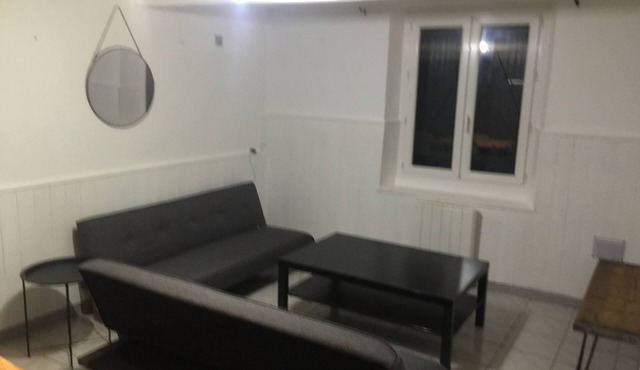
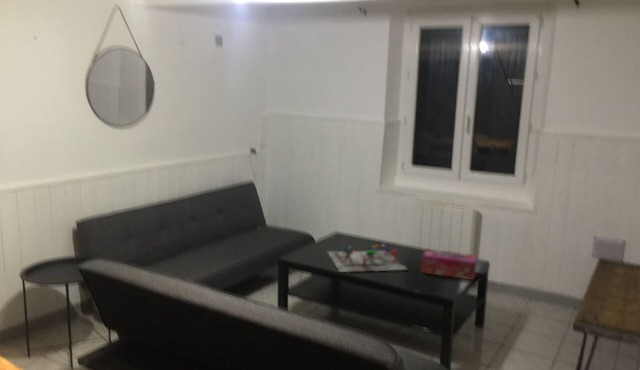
+ tissue box [420,248,478,281]
+ board game [327,242,408,273]
